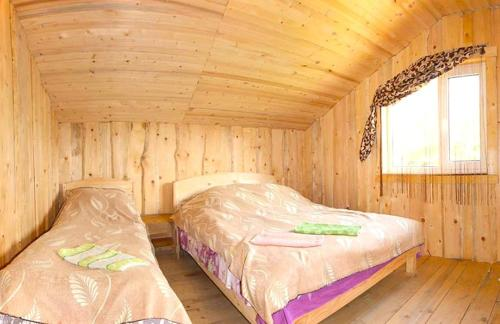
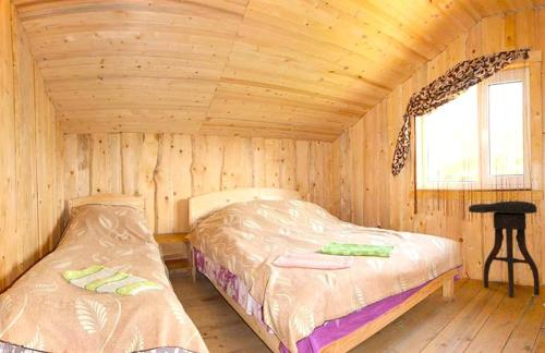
+ stool [468,200,541,299]
